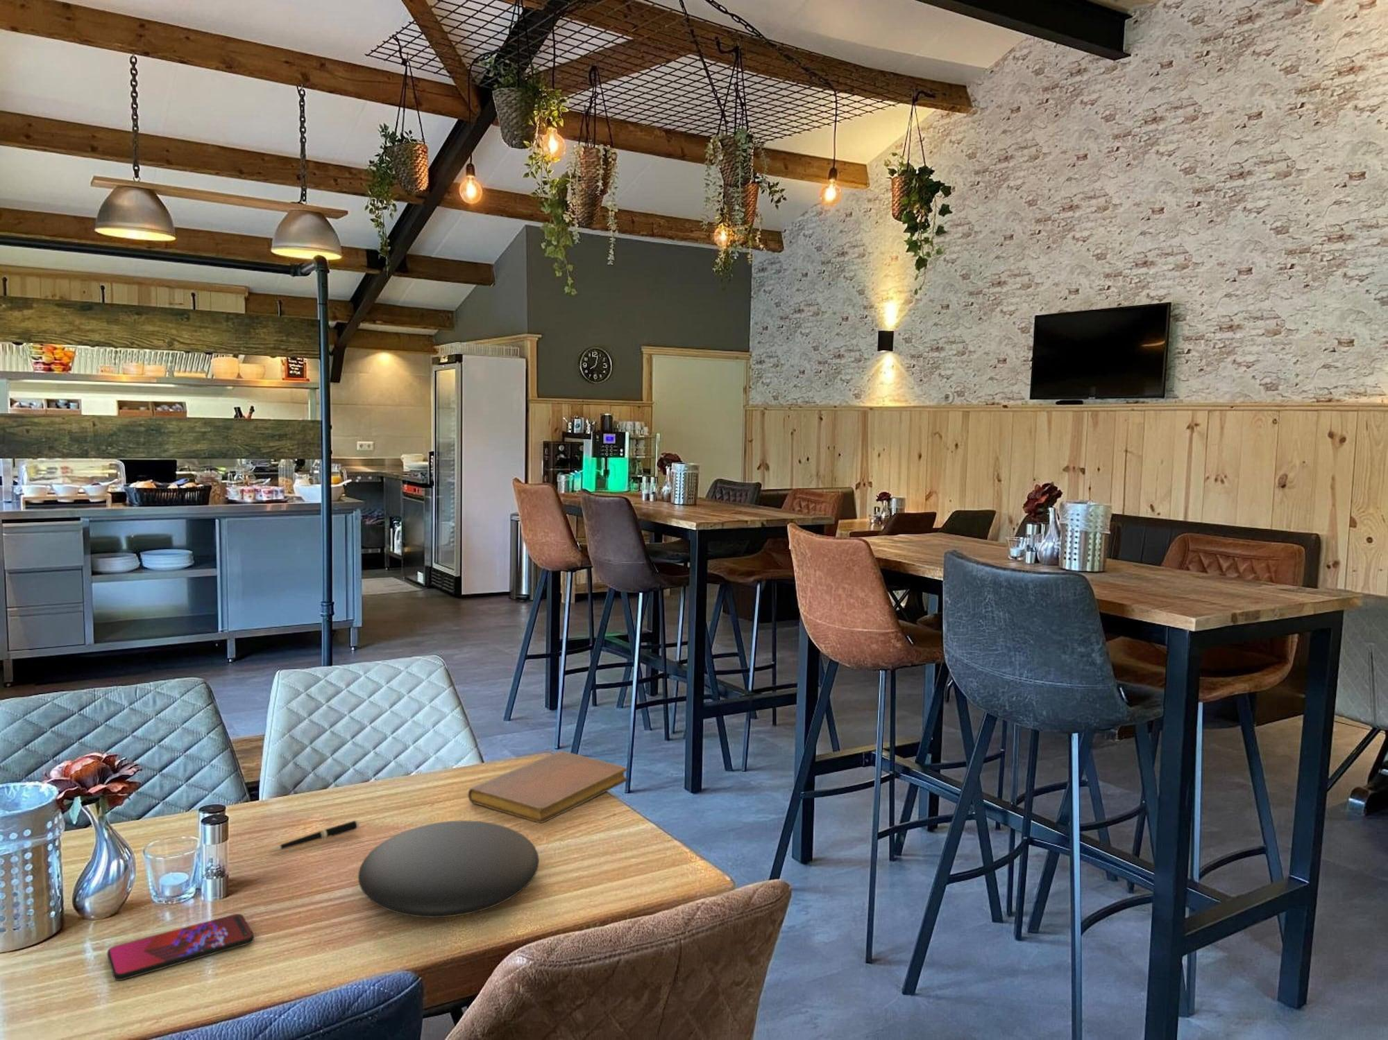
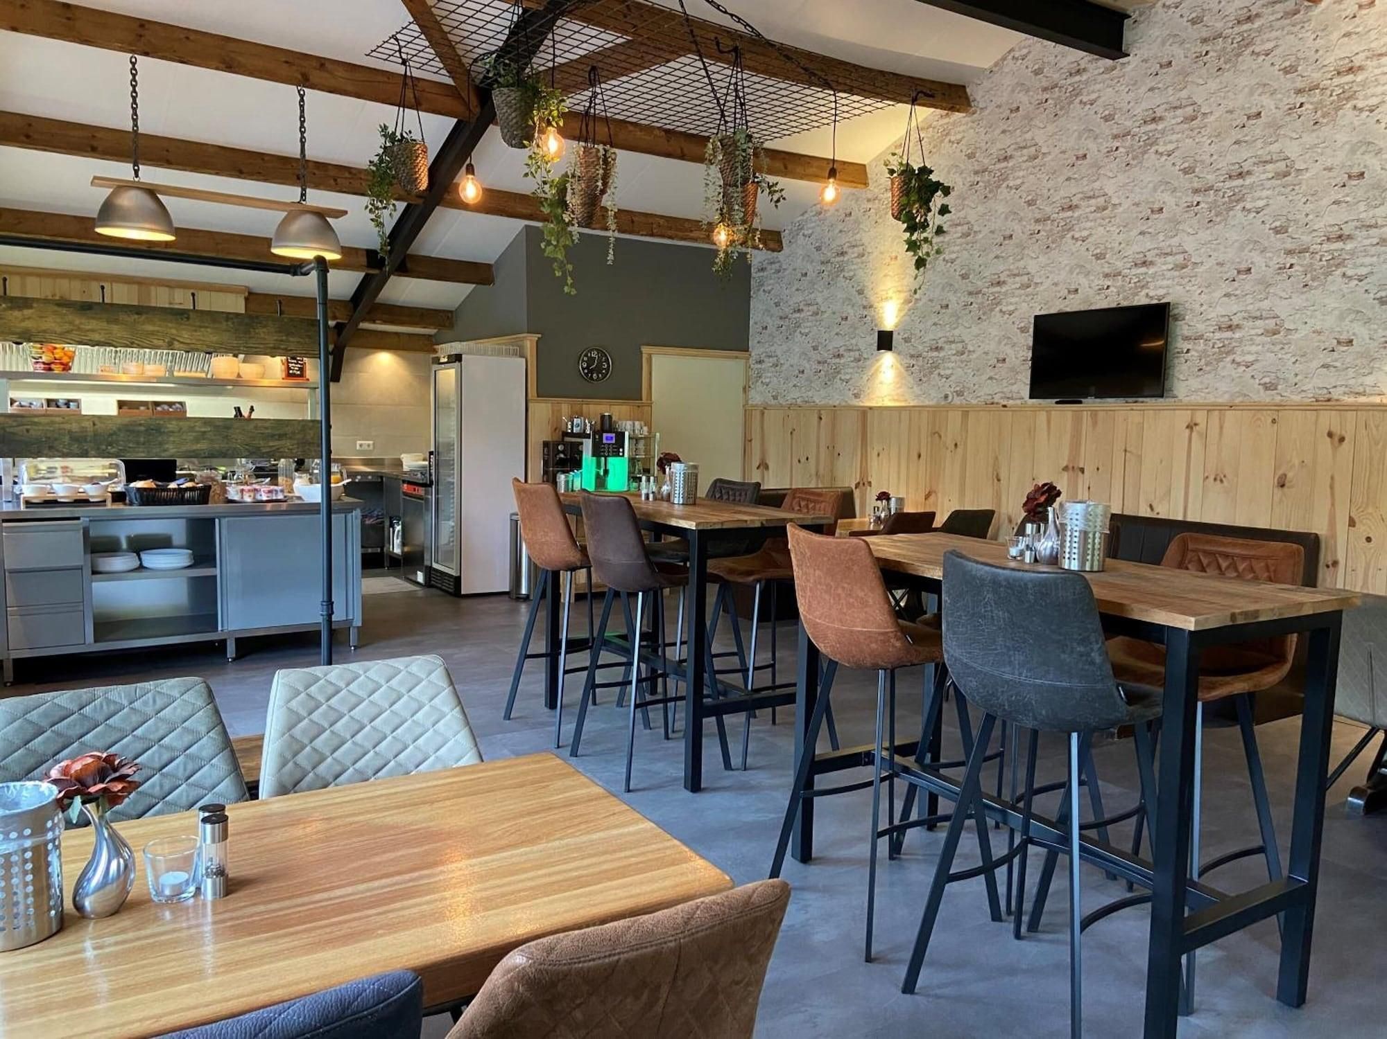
- pen [267,819,361,852]
- plate [357,819,540,919]
- notebook [467,751,628,824]
- smartphone [107,913,255,981]
